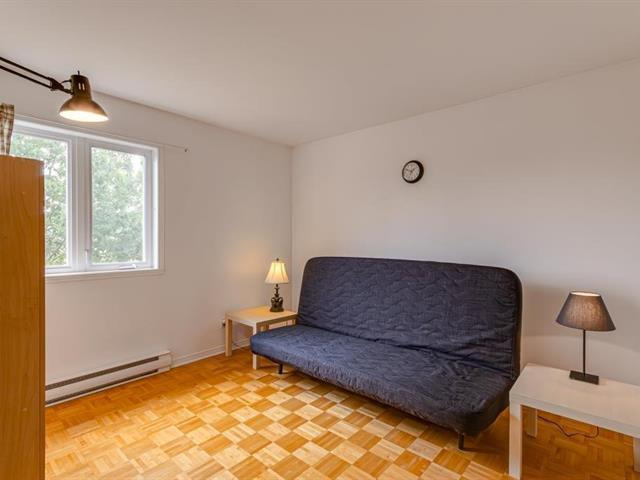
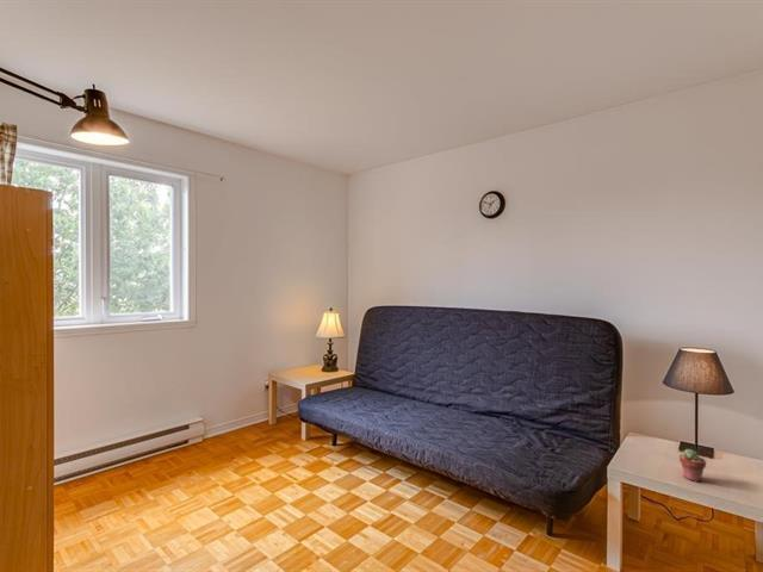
+ potted succulent [678,448,707,483]
